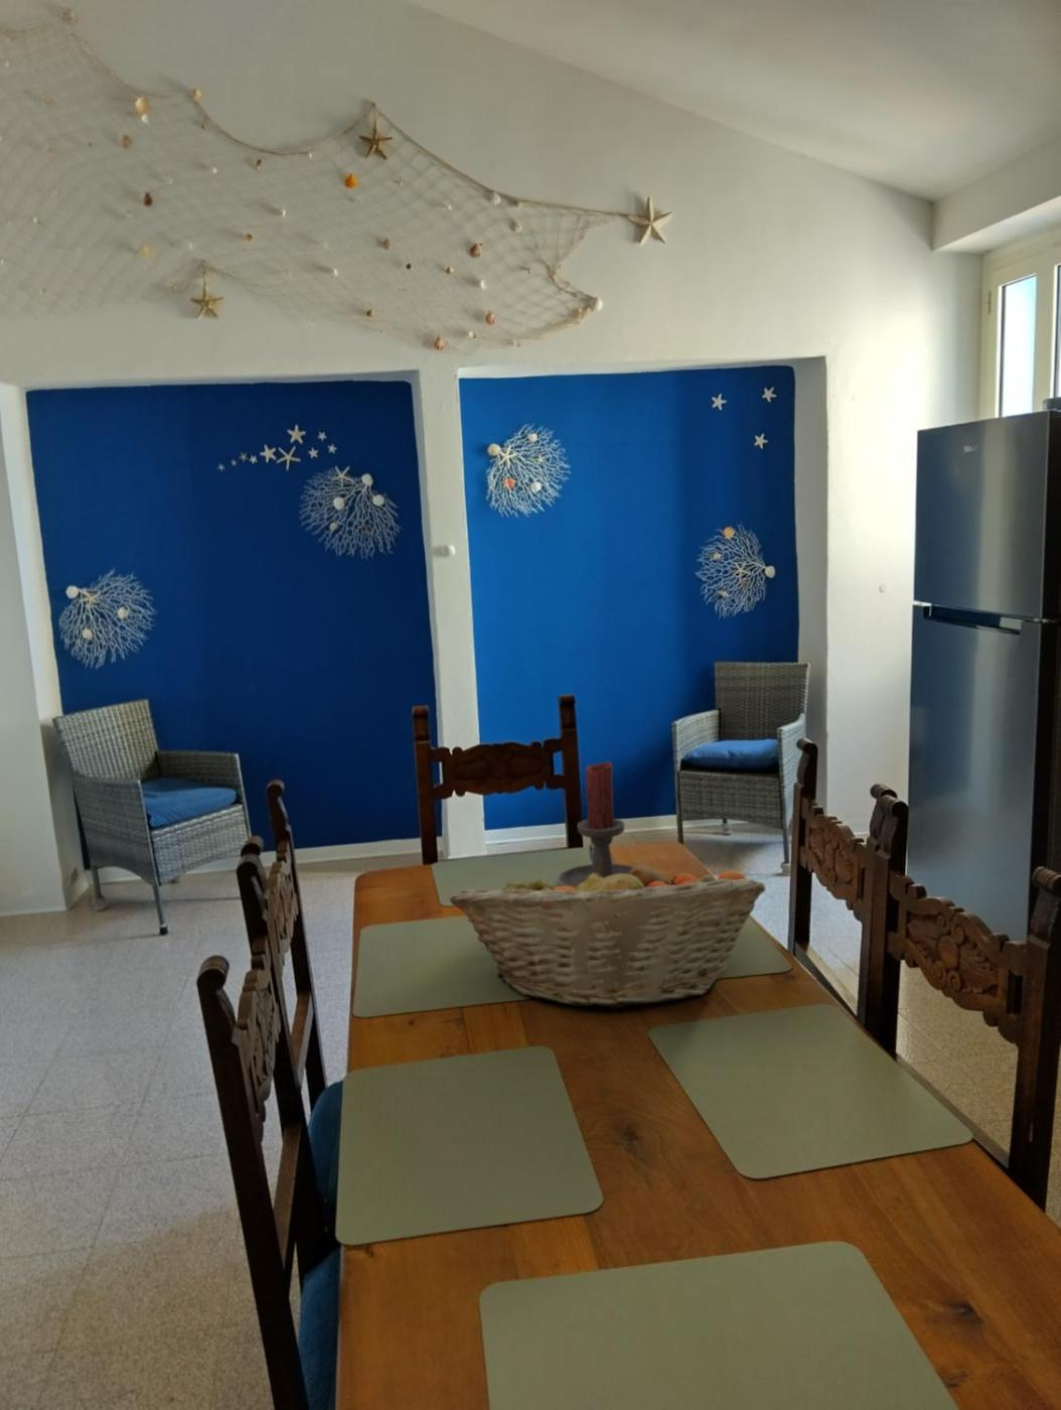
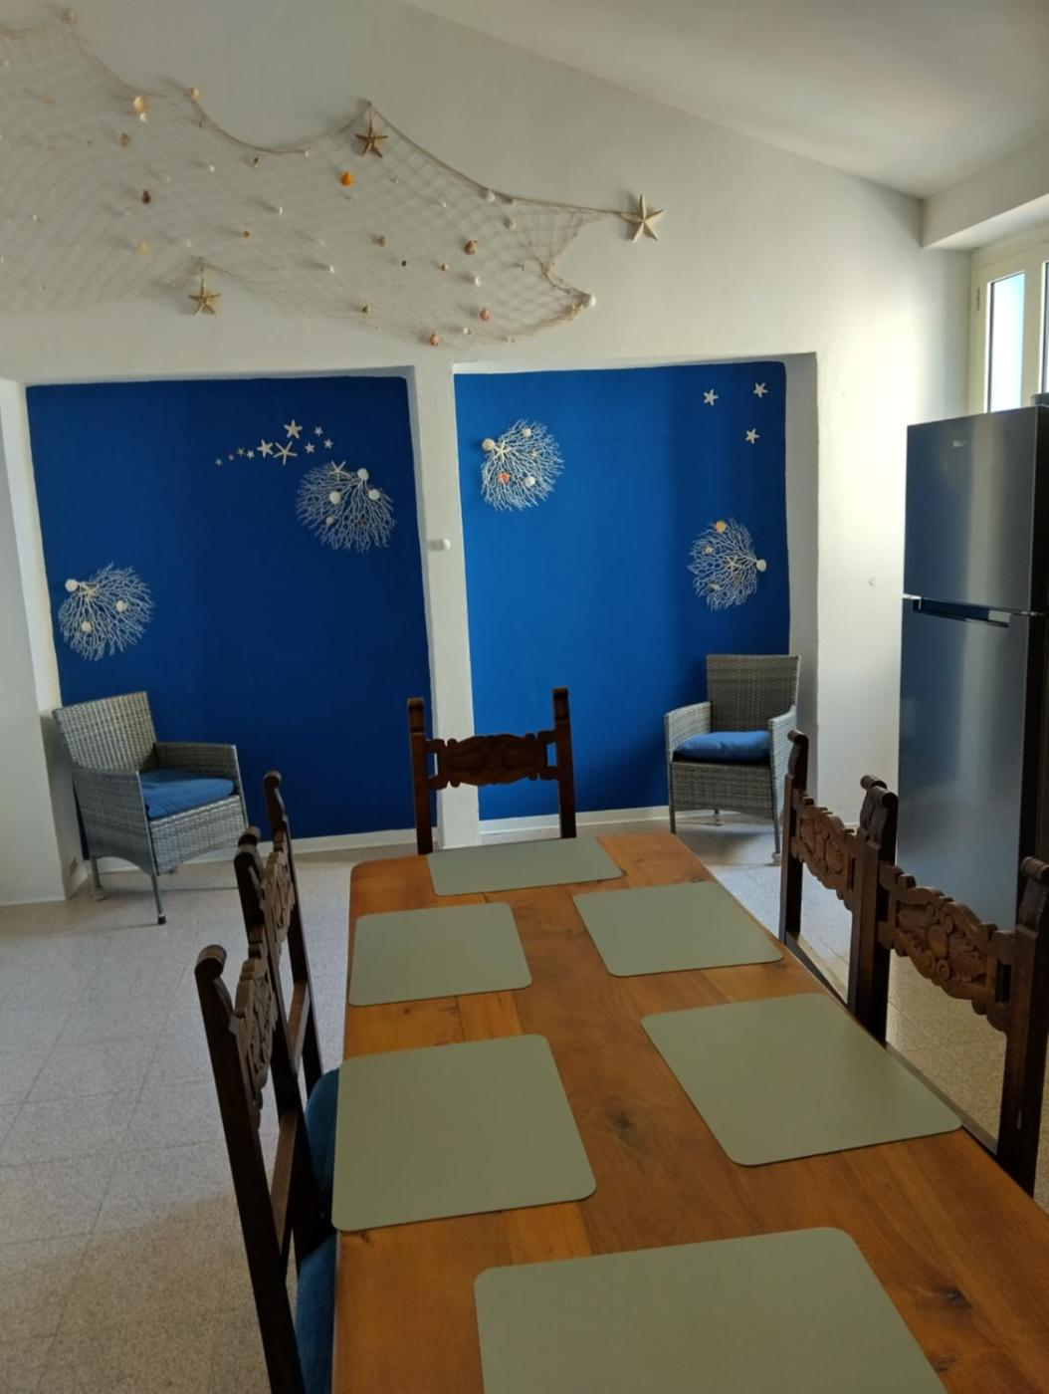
- candle holder [556,761,634,888]
- fruit basket [449,856,767,1009]
